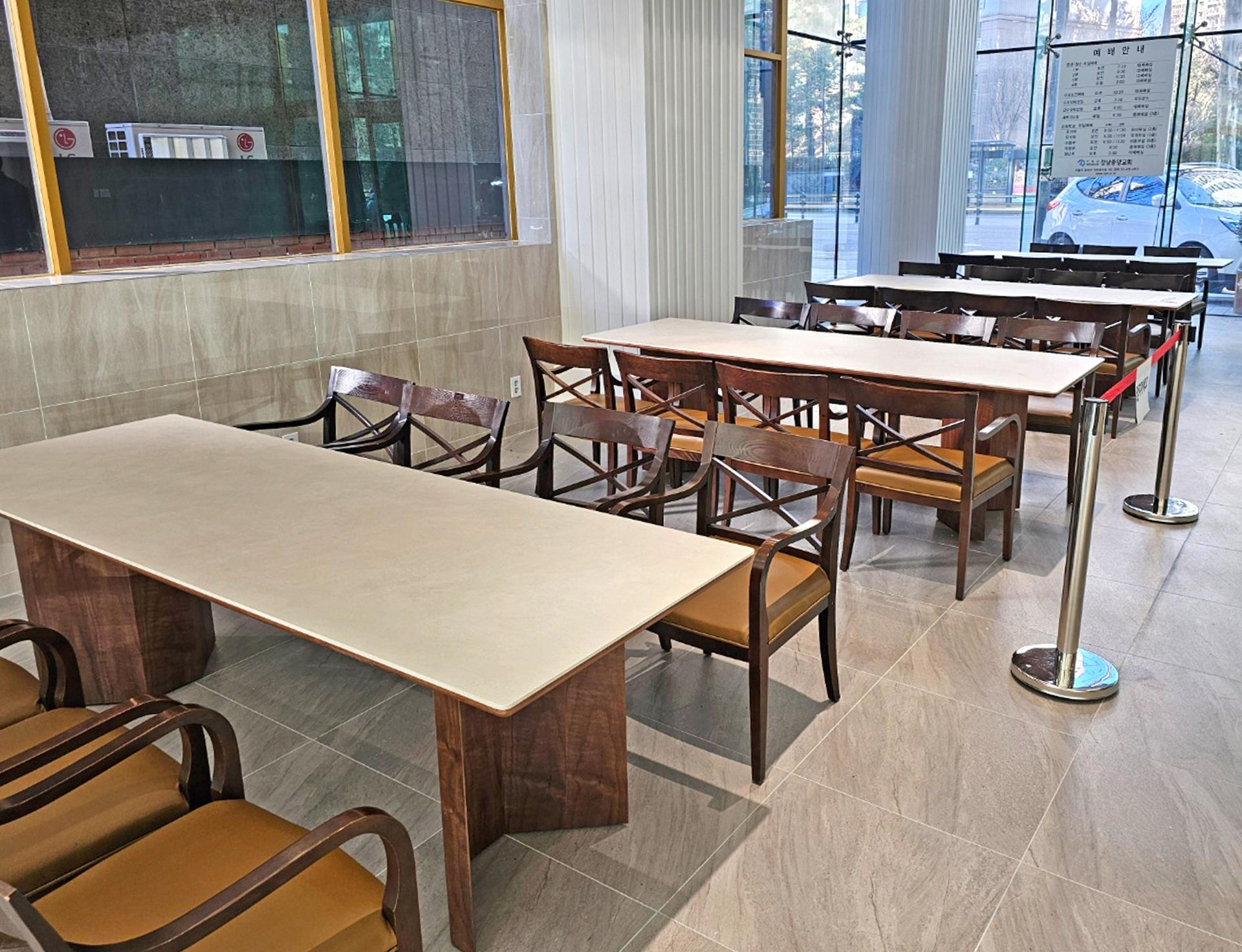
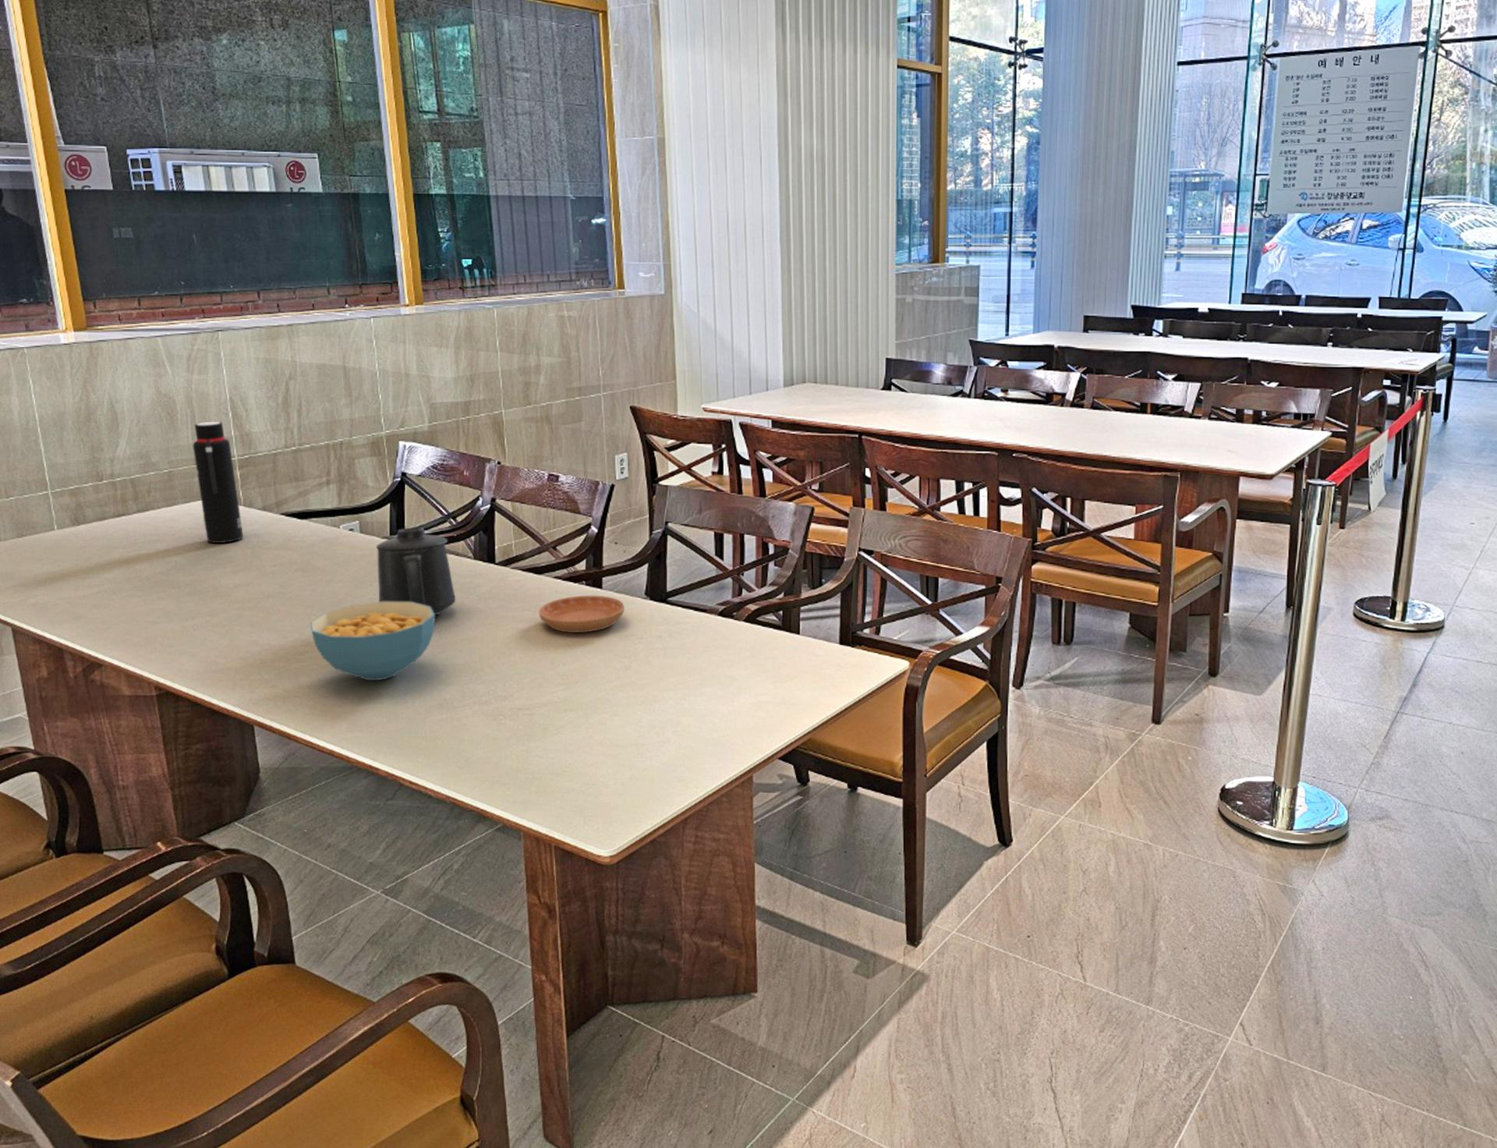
+ saucer [538,594,626,633]
+ cereal bowl [310,602,436,681]
+ water bottle [193,421,243,544]
+ mug [376,527,456,615]
